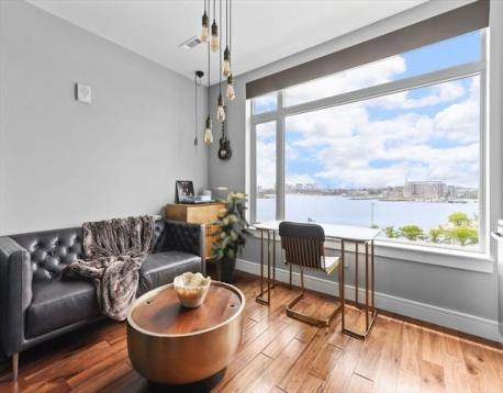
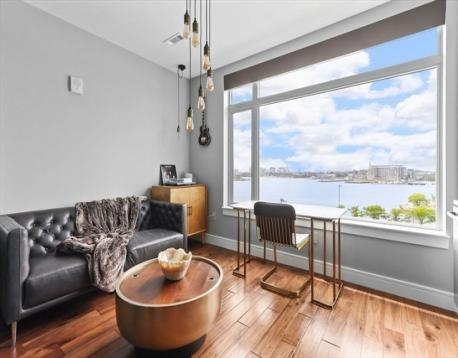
- indoor plant [205,187,256,283]
